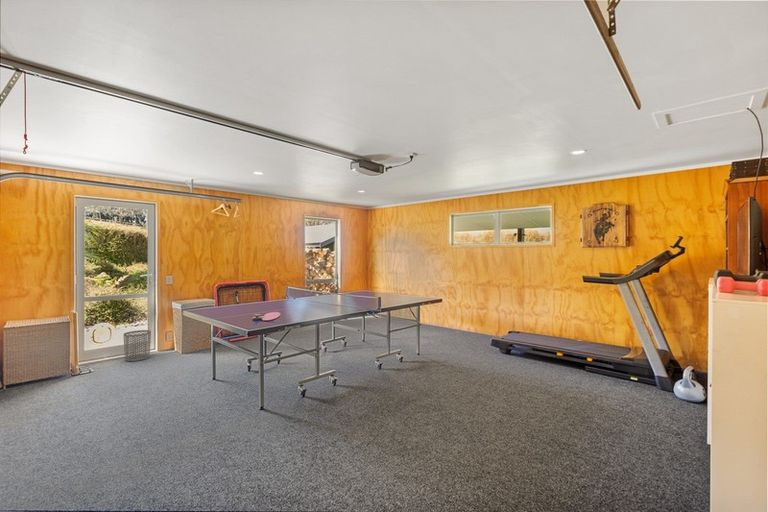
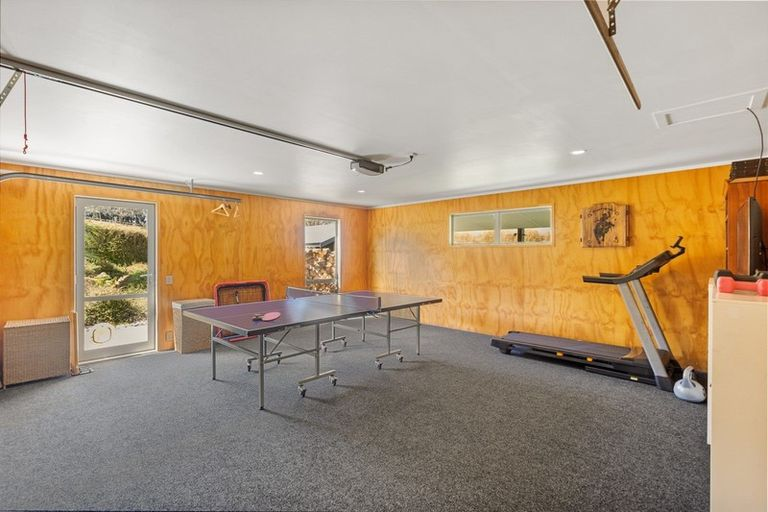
- waste bin [123,329,152,362]
